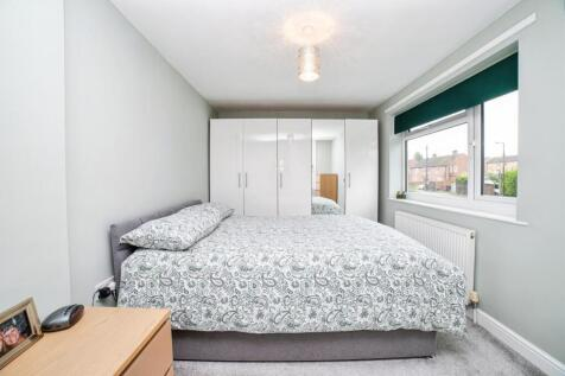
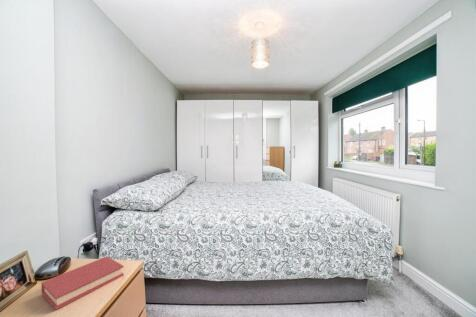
+ book [40,255,125,311]
